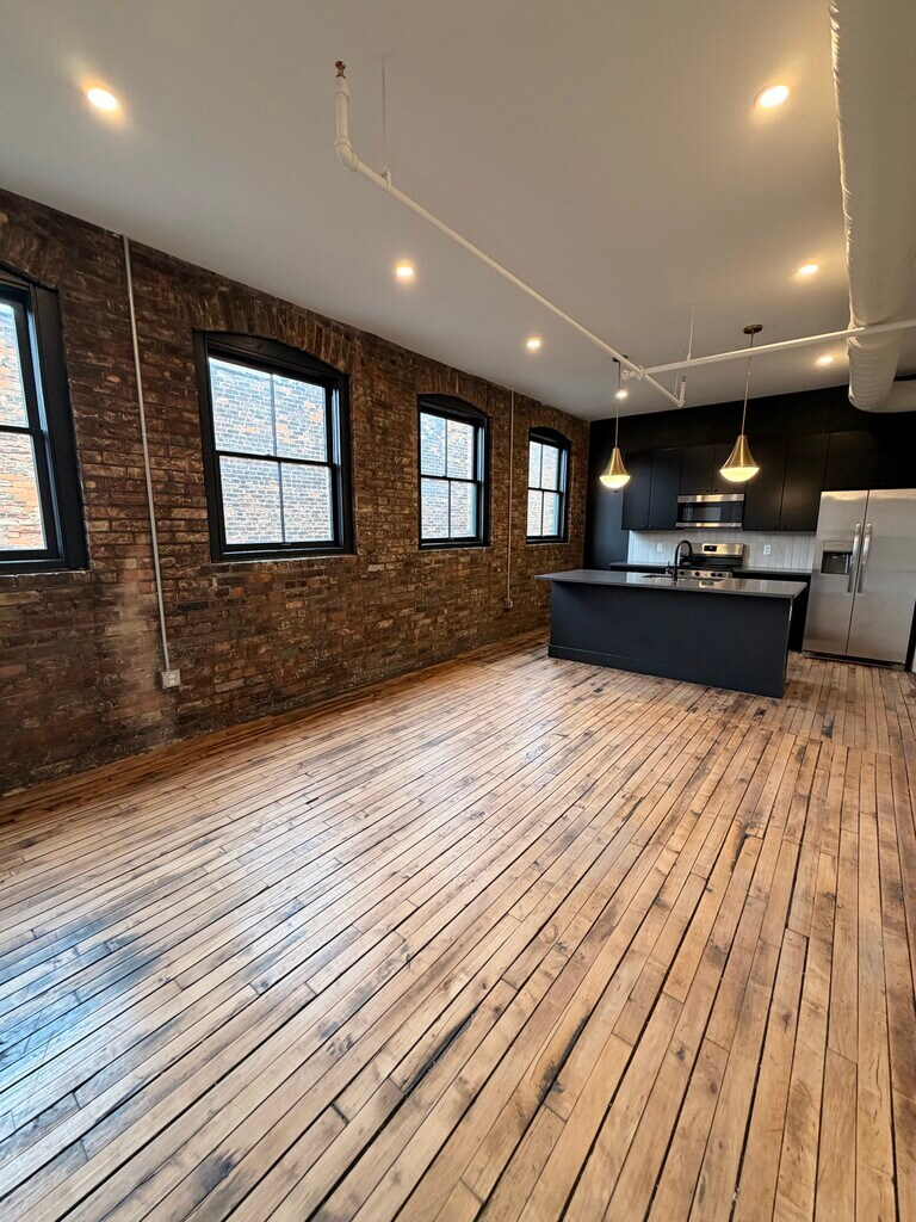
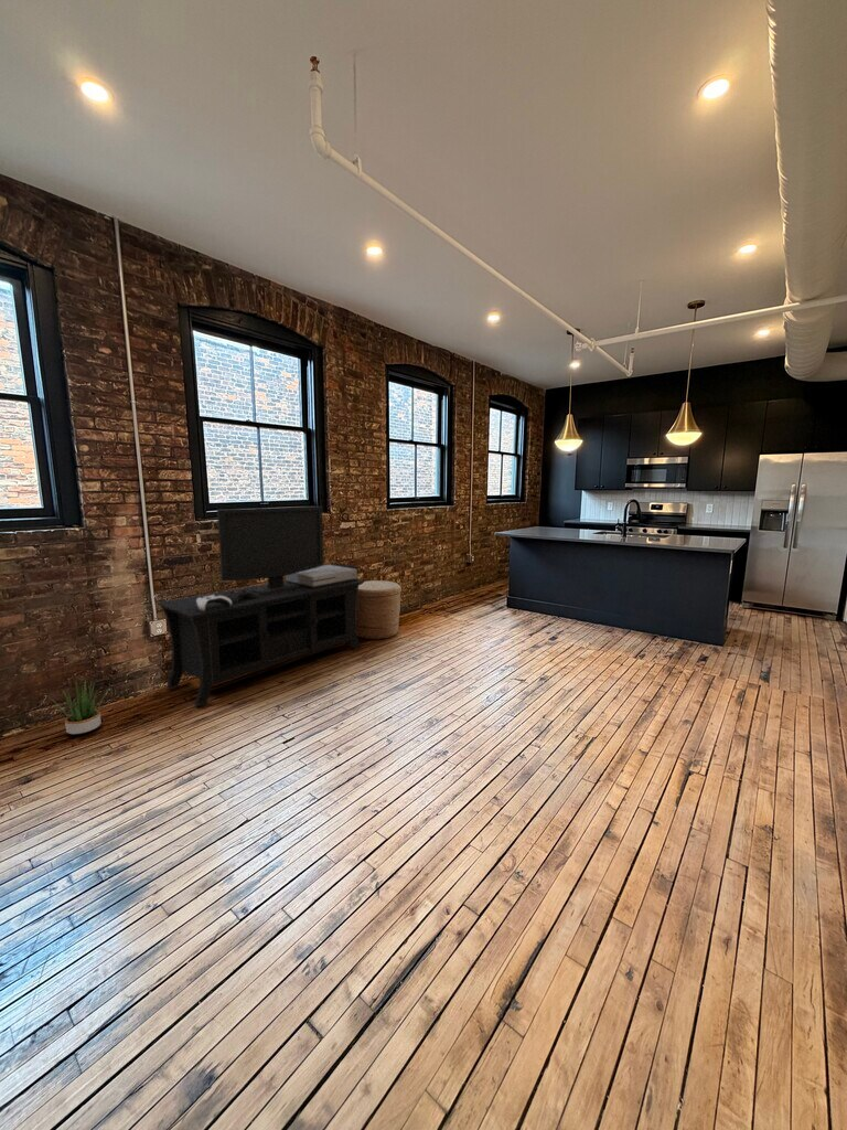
+ basket [356,579,403,641]
+ potted plant [46,679,112,736]
+ media console [156,505,367,707]
